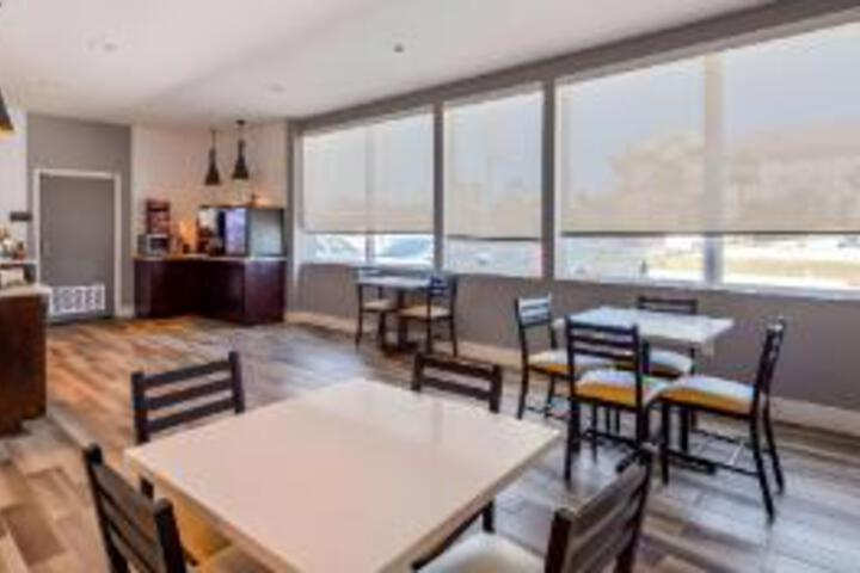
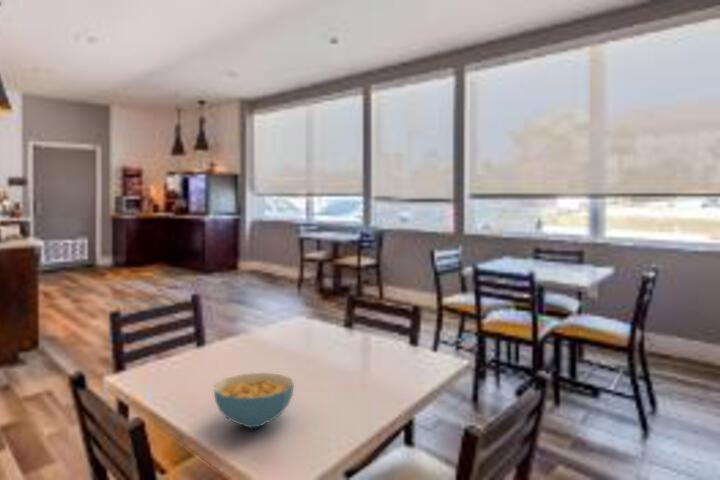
+ cereal bowl [213,372,295,429]
